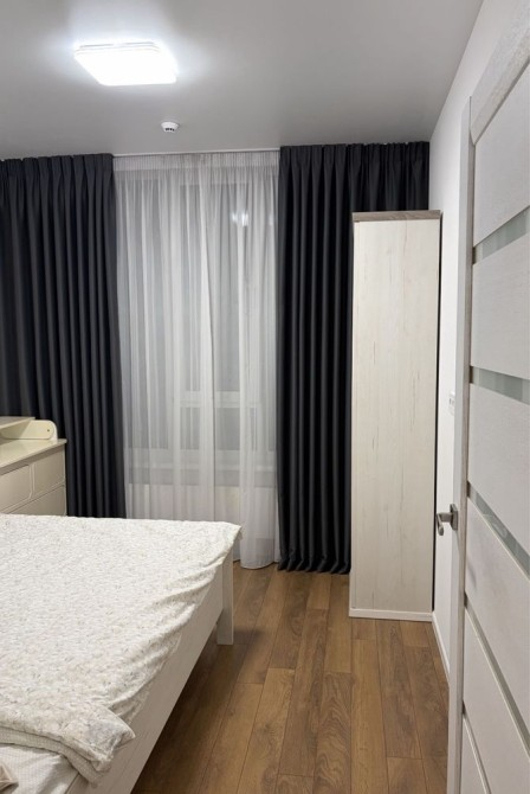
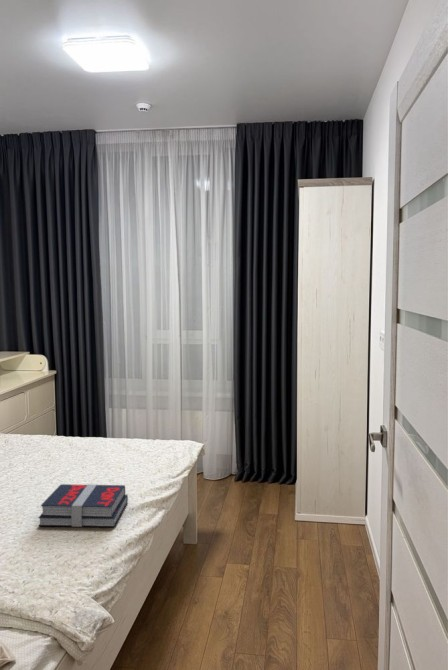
+ book [37,483,129,528]
